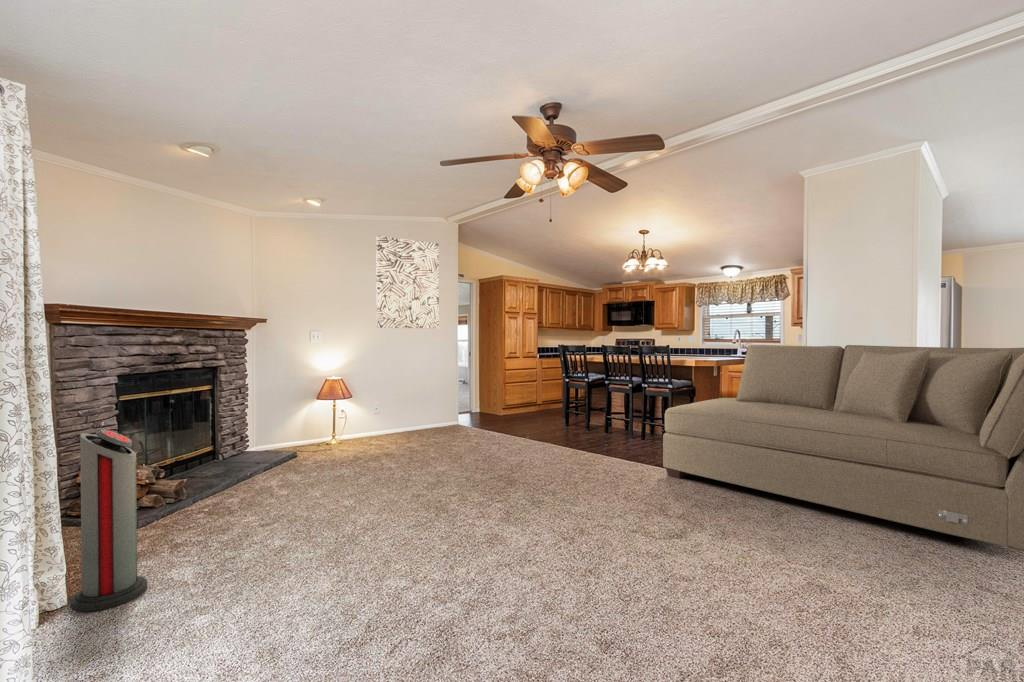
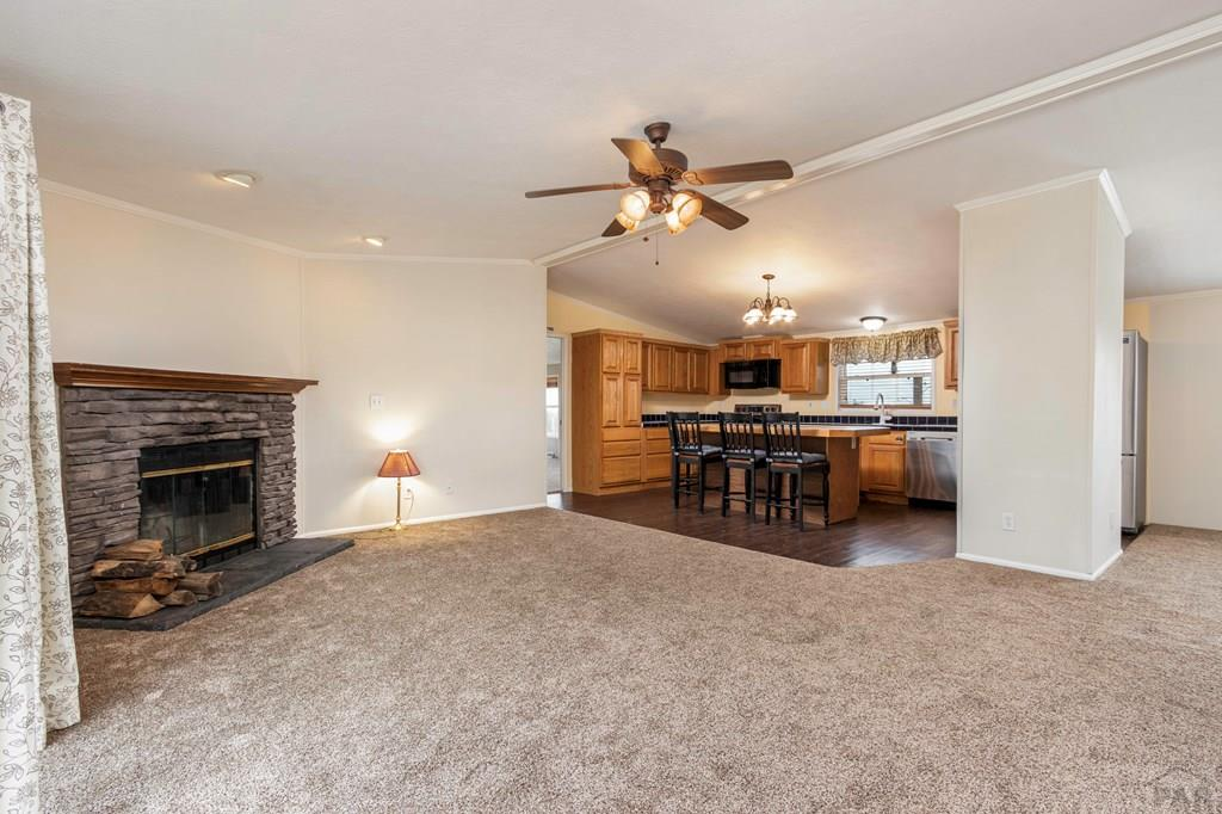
- air purifier [69,429,148,613]
- sofa [662,344,1024,552]
- wall art [375,235,440,329]
